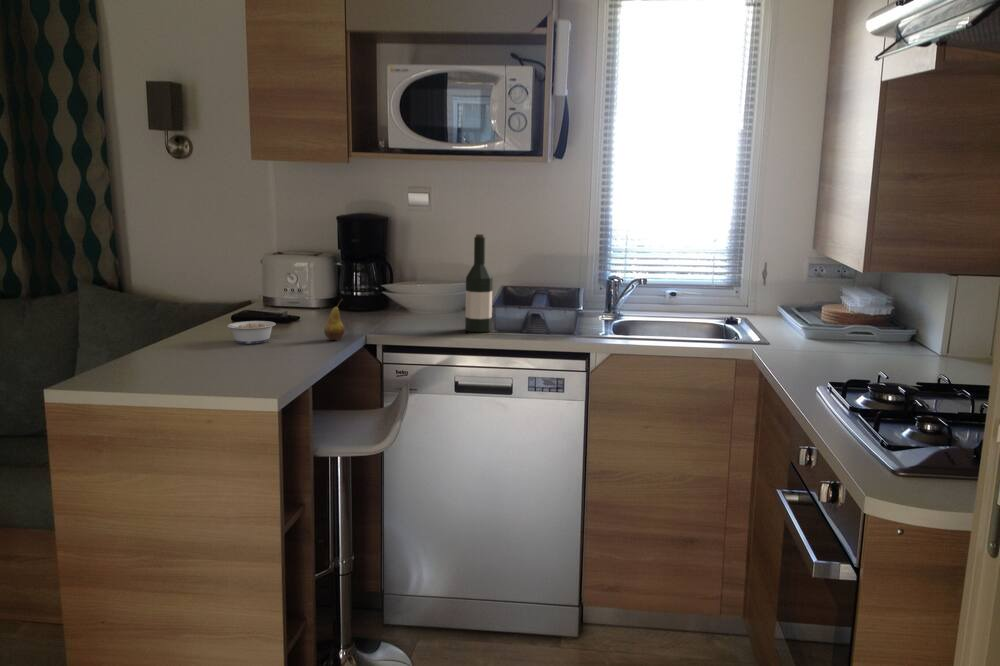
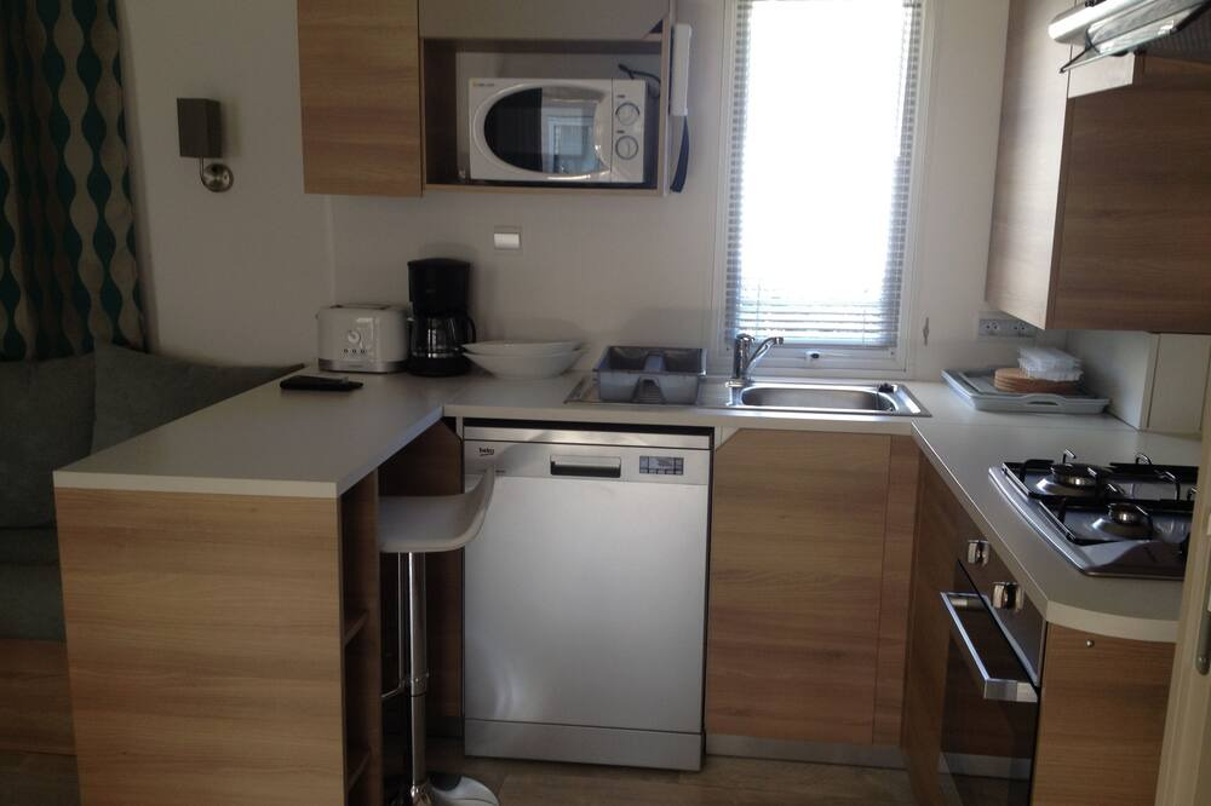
- wine bottle [464,233,494,333]
- fruit [323,297,345,341]
- legume [216,320,277,345]
